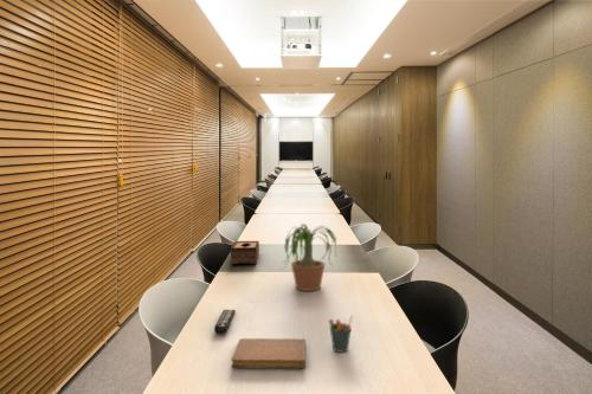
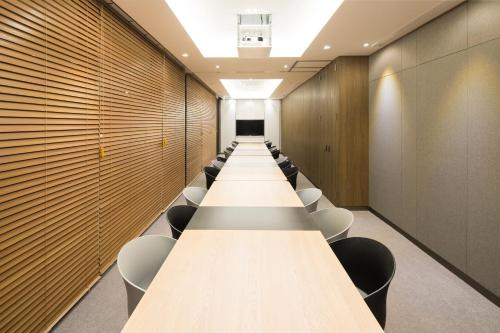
- pen holder [328,314,354,354]
- tissue box [230,240,260,265]
- notebook [230,337,307,369]
- remote control [213,309,236,335]
- potted plant [279,222,340,292]
